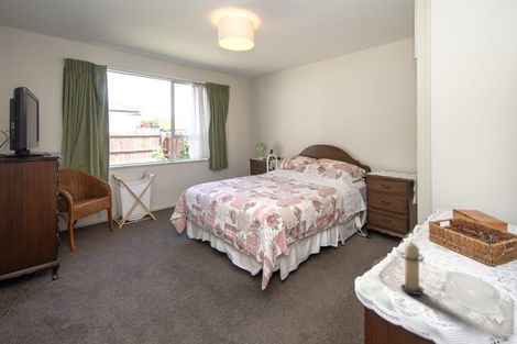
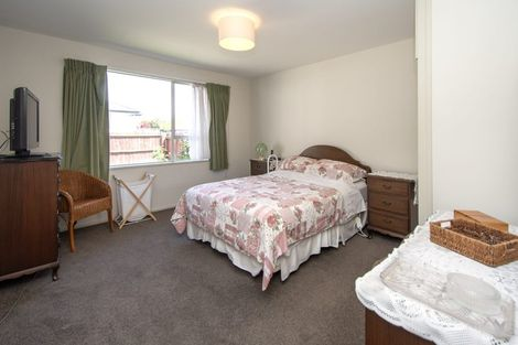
- candle [399,238,426,296]
